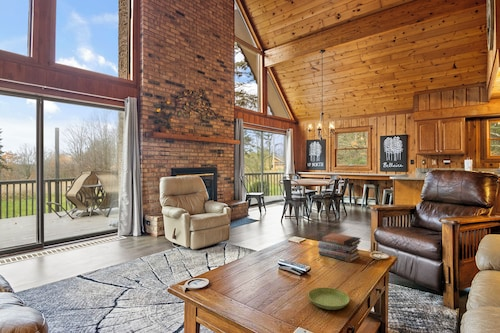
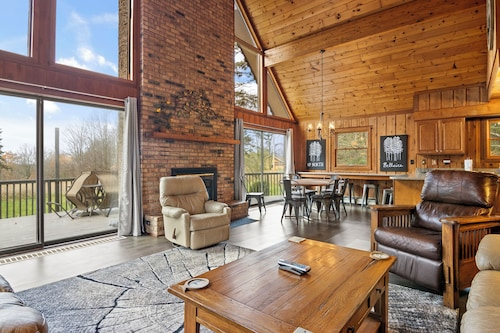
- saucer [307,287,351,311]
- book stack [317,231,362,263]
